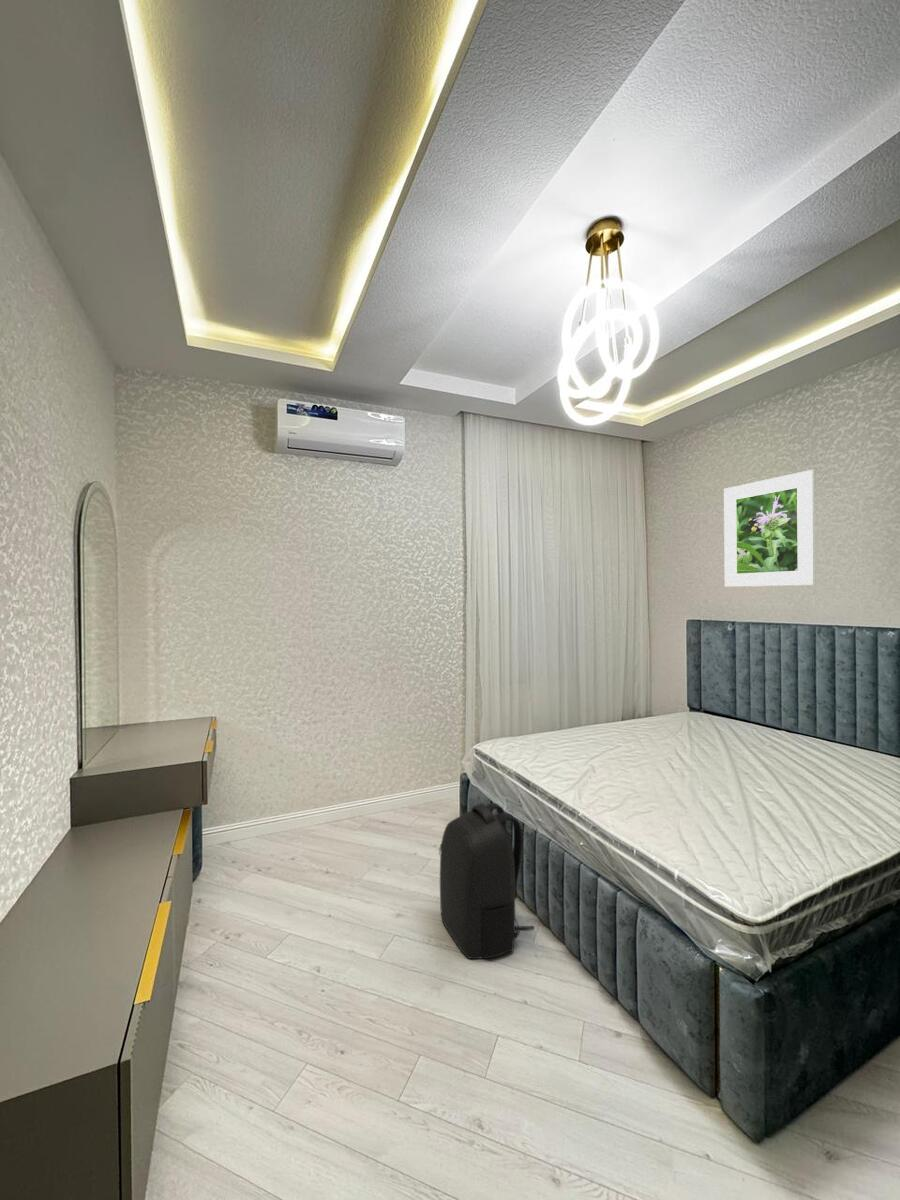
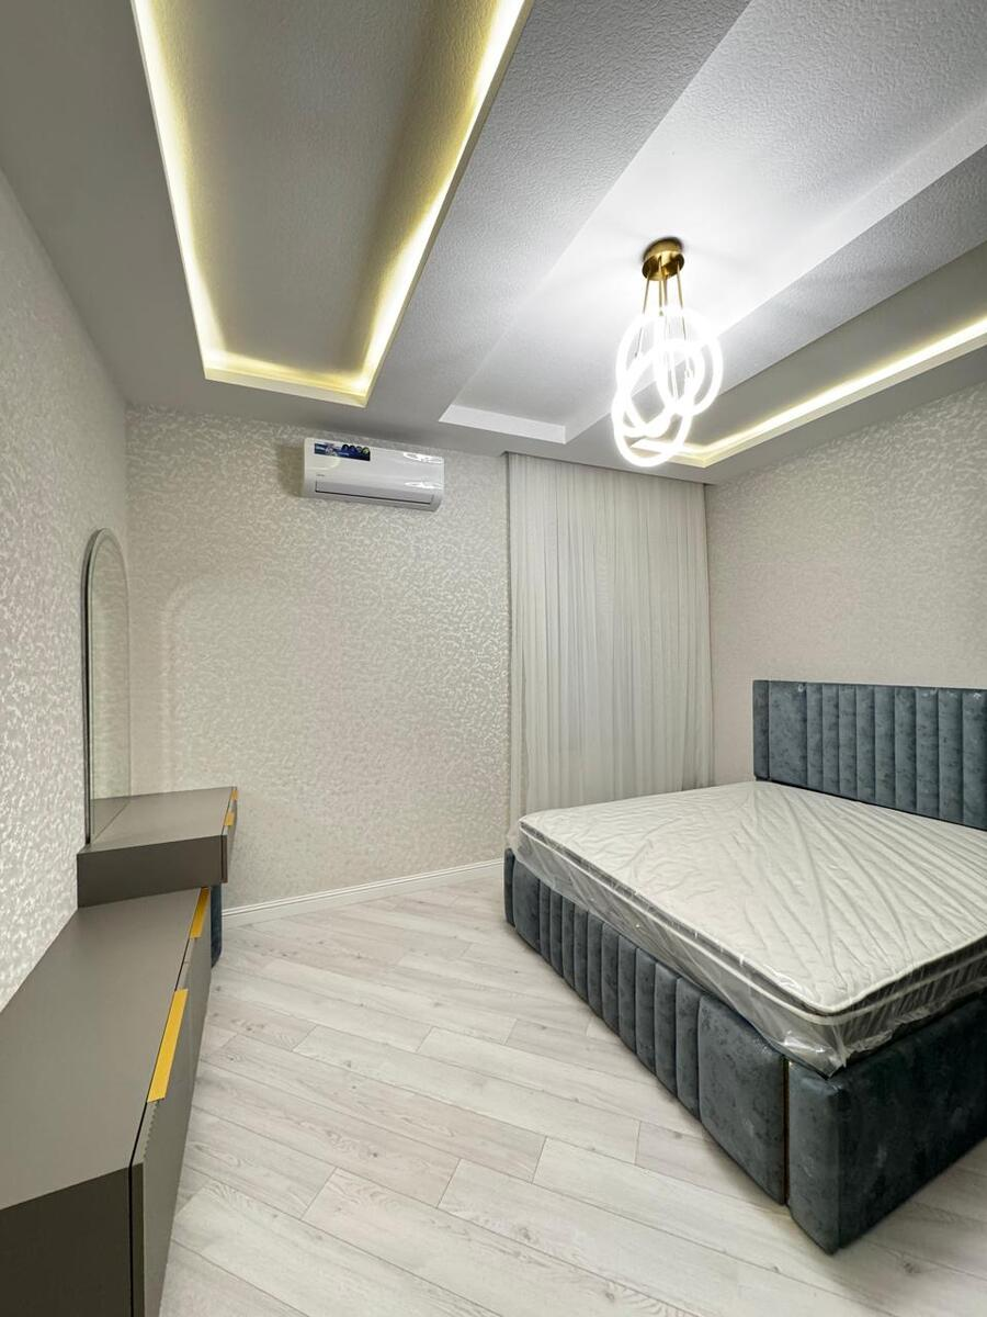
- backpack [438,802,535,960]
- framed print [723,469,816,588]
